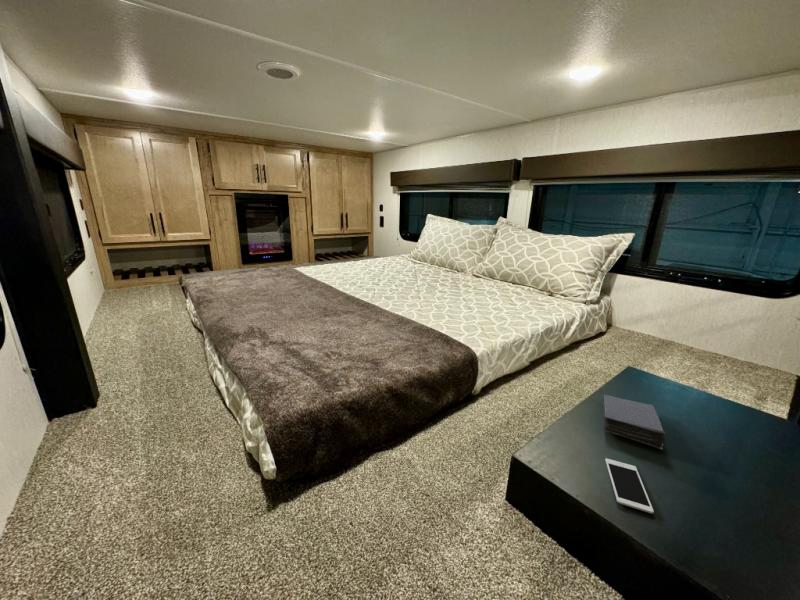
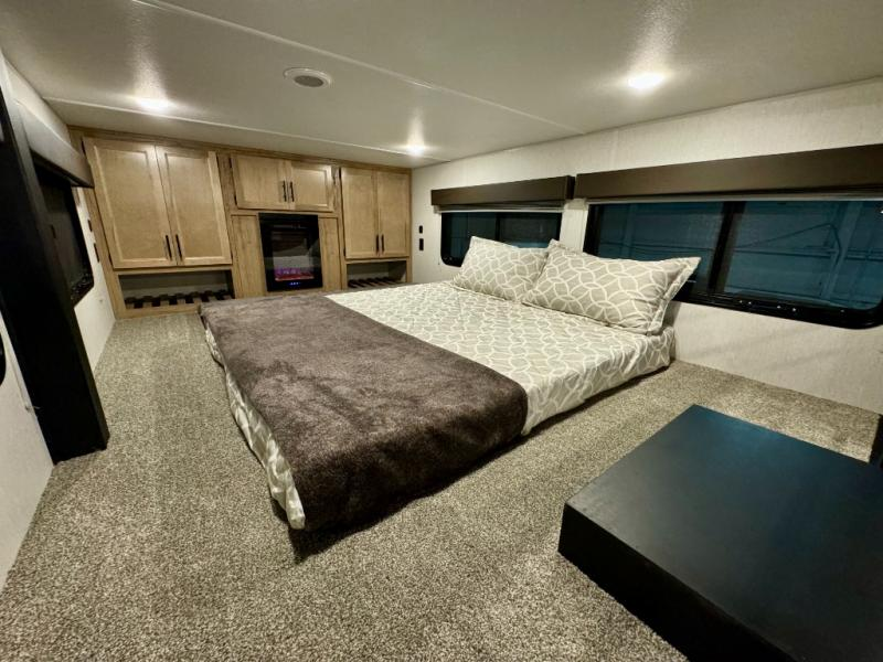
- book [601,394,667,451]
- cell phone [604,458,655,514]
